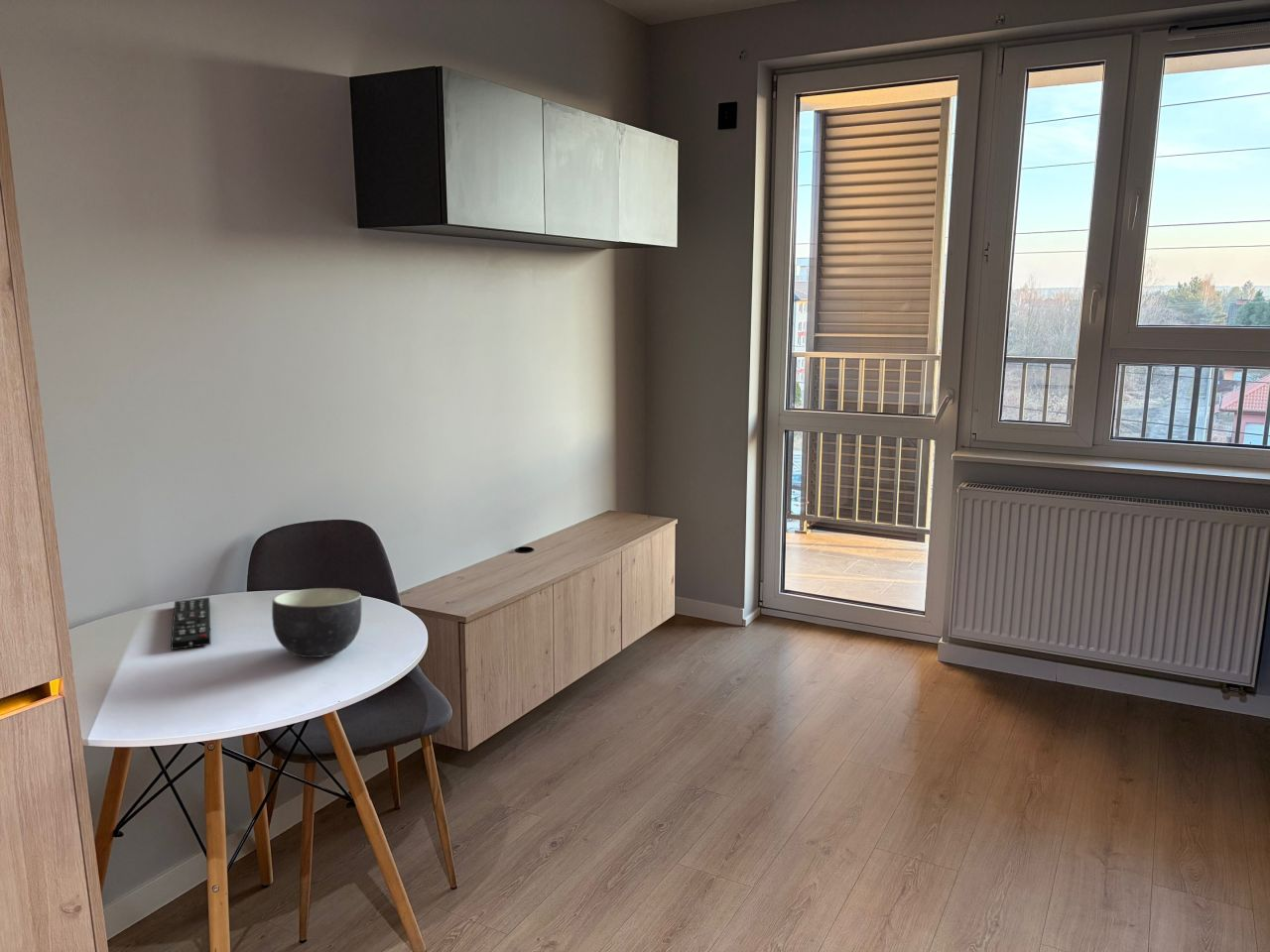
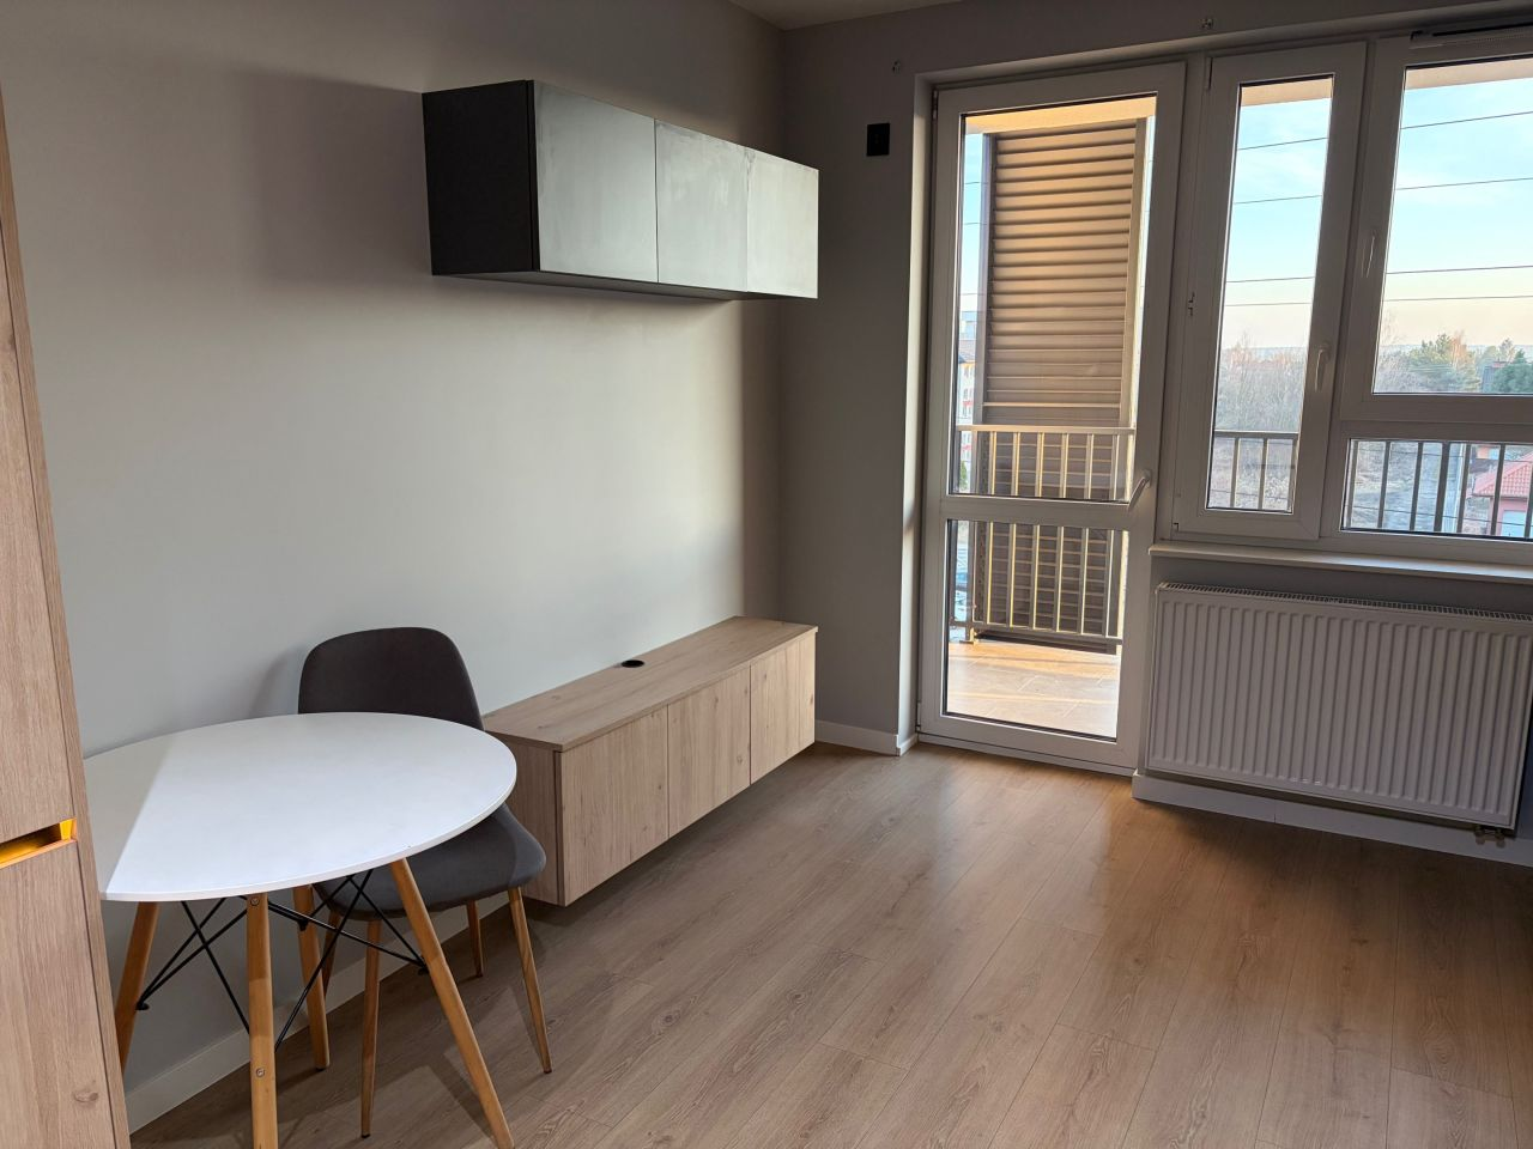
- remote control [170,596,212,651]
- bowl [271,587,362,658]
